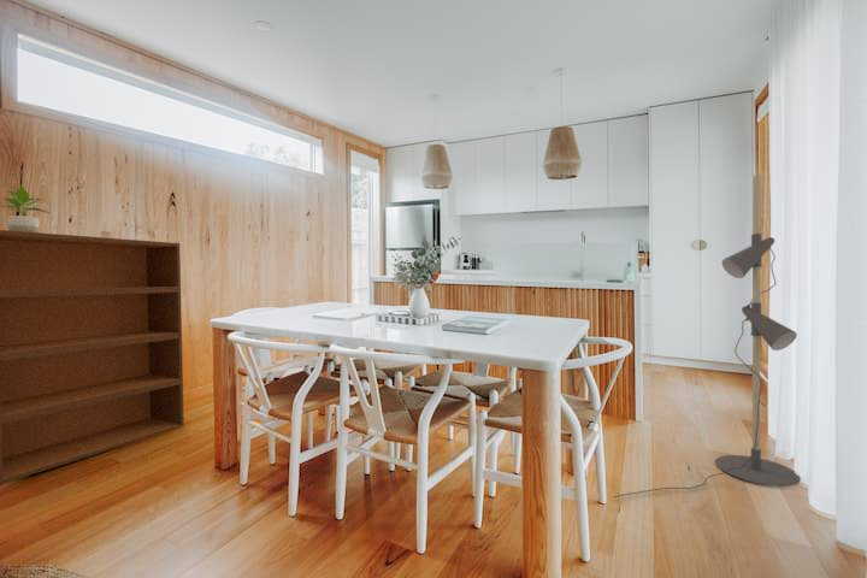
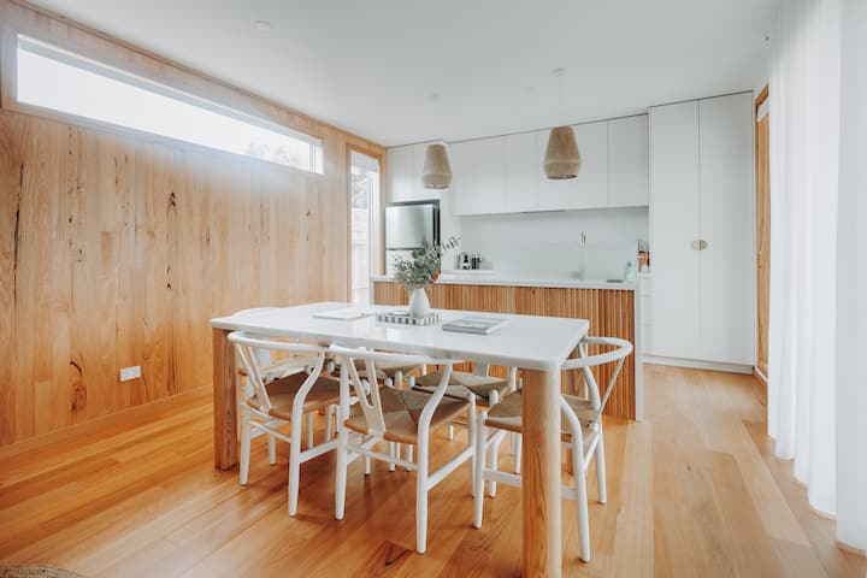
- floor lamp [613,173,802,499]
- bookshelf [0,229,185,485]
- potted plant [0,184,51,232]
